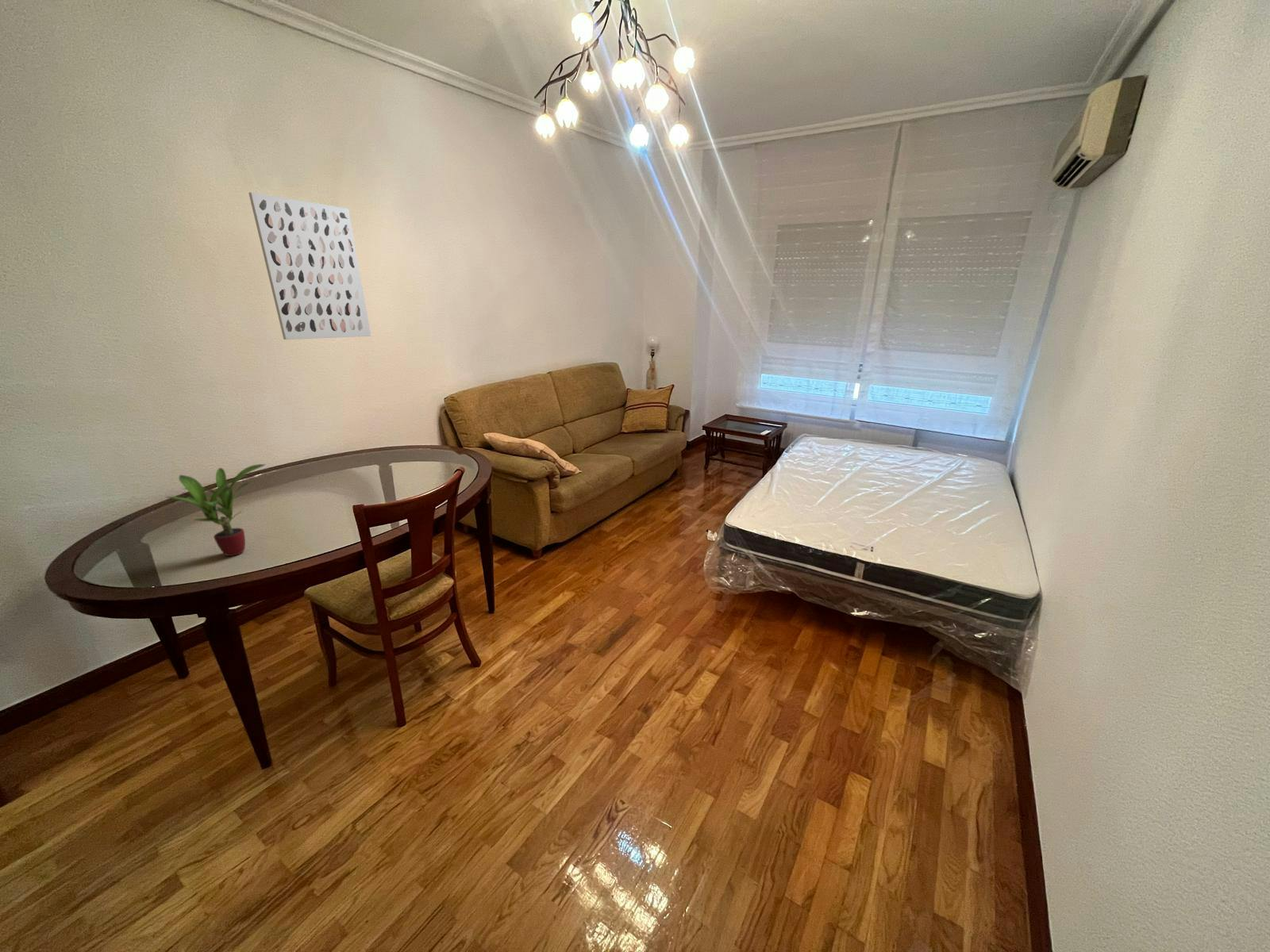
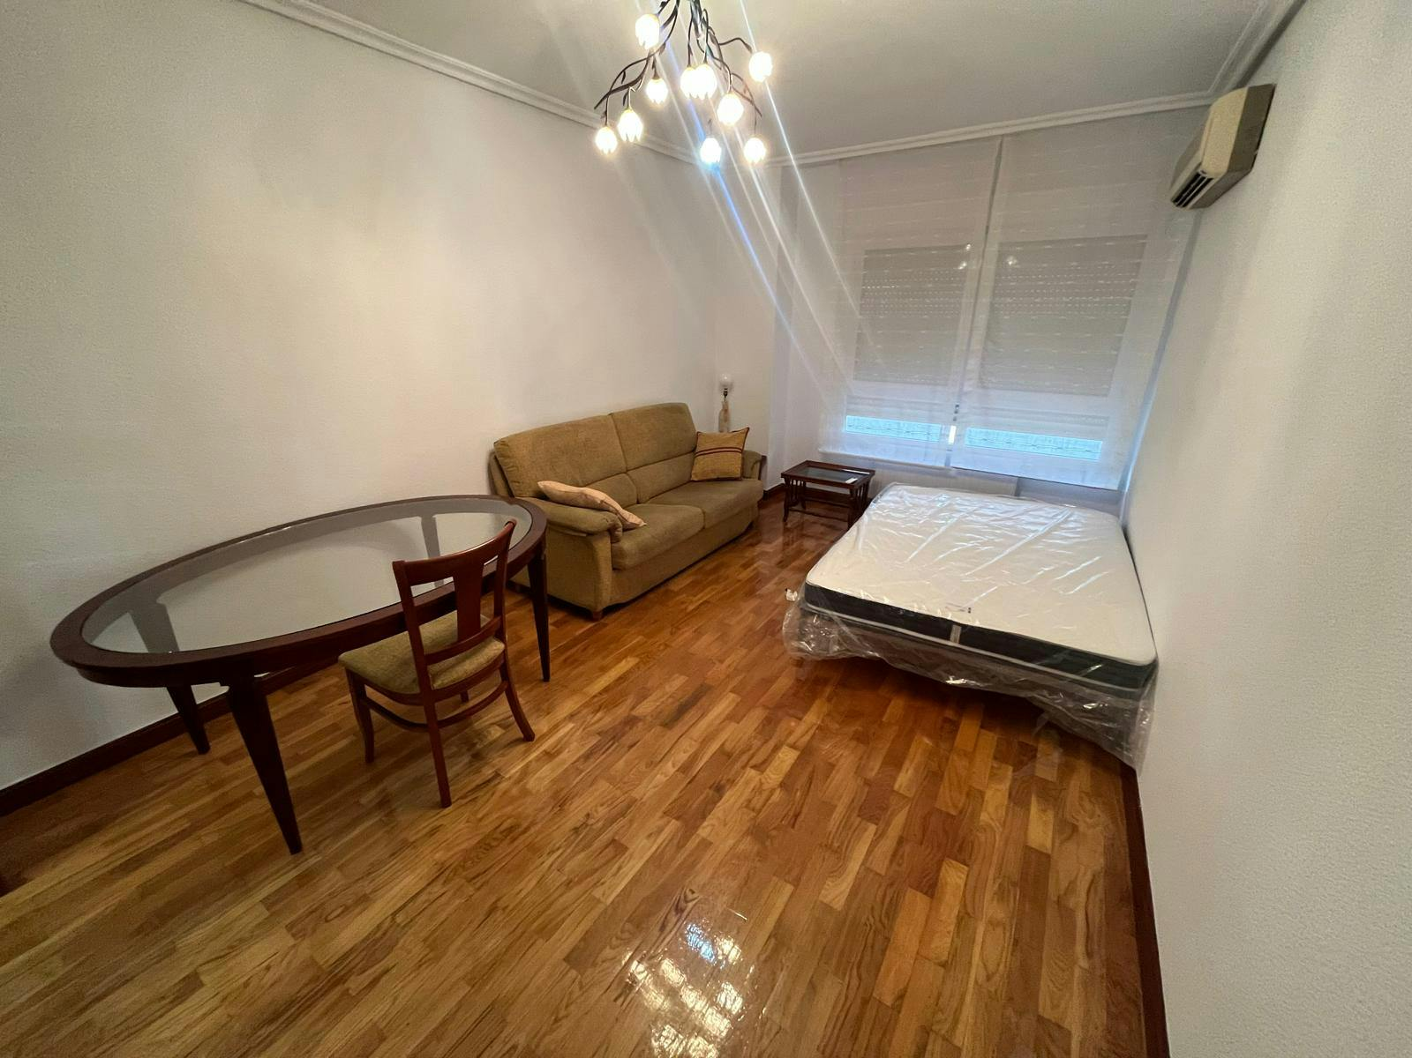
- wall art [248,191,371,340]
- potted plant [164,463,266,557]
